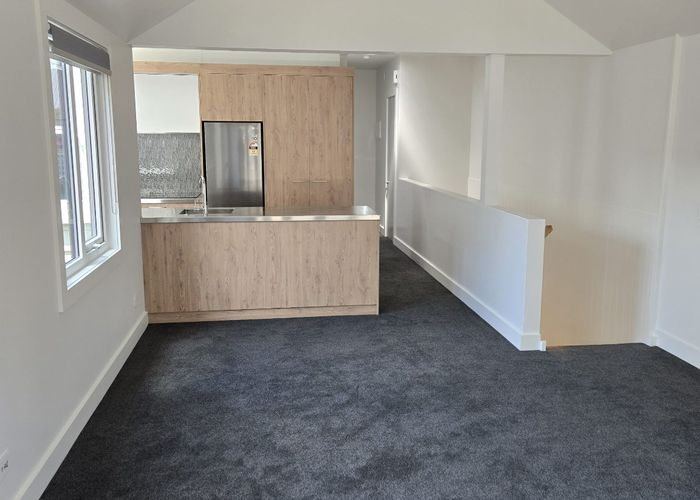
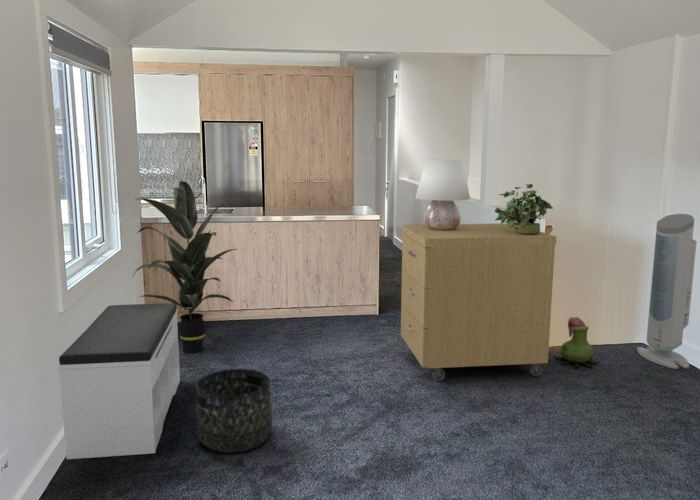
+ decorative plant [553,316,599,369]
+ potted plant [494,183,554,234]
+ table lamp [414,158,471,230]
+ indoor plant [131,180,237,354]
+ air purifier [636,213,698,370]
+ basket [195,368,273,454]
+ bench [57,302,181,460]
+ storage cabinet [400,222,557,382]
